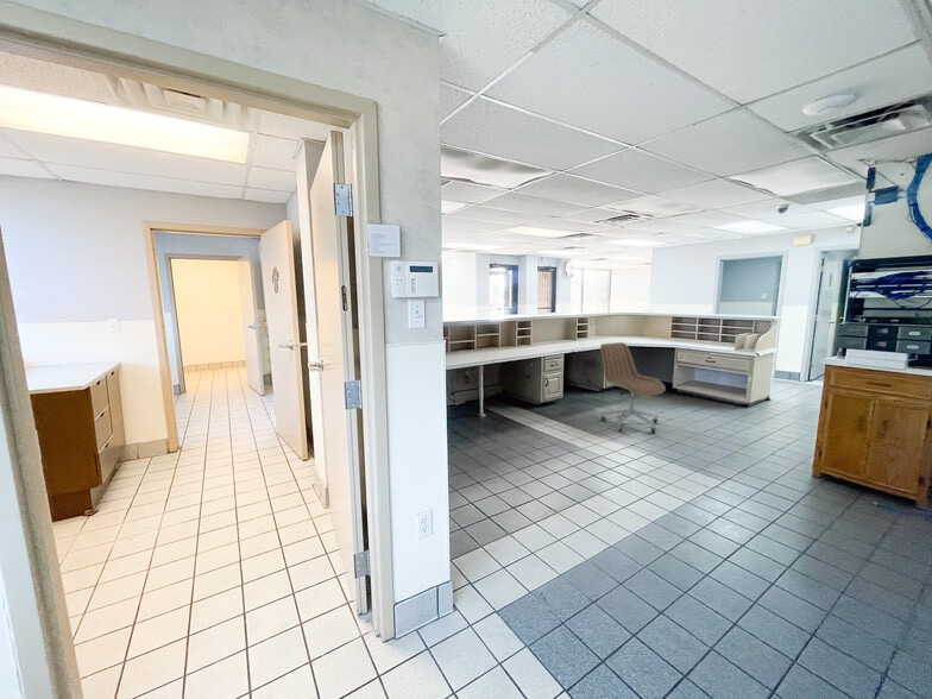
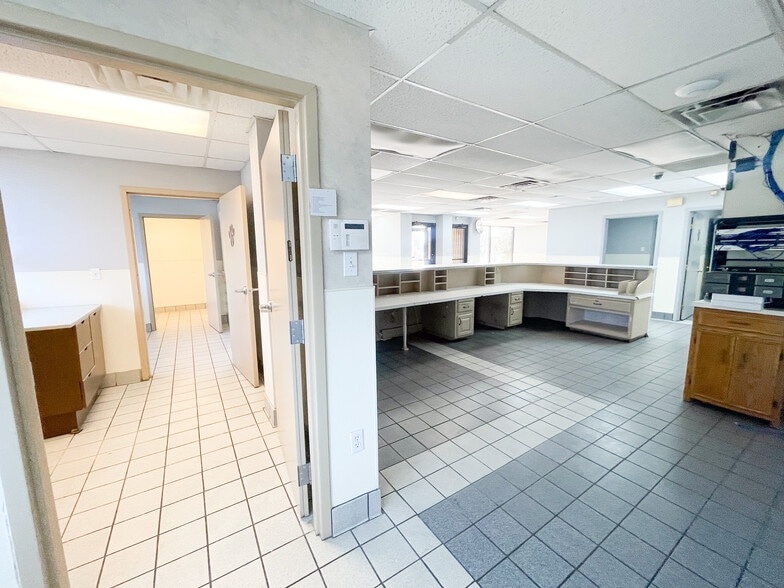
- office chair [599,341,667,434]
